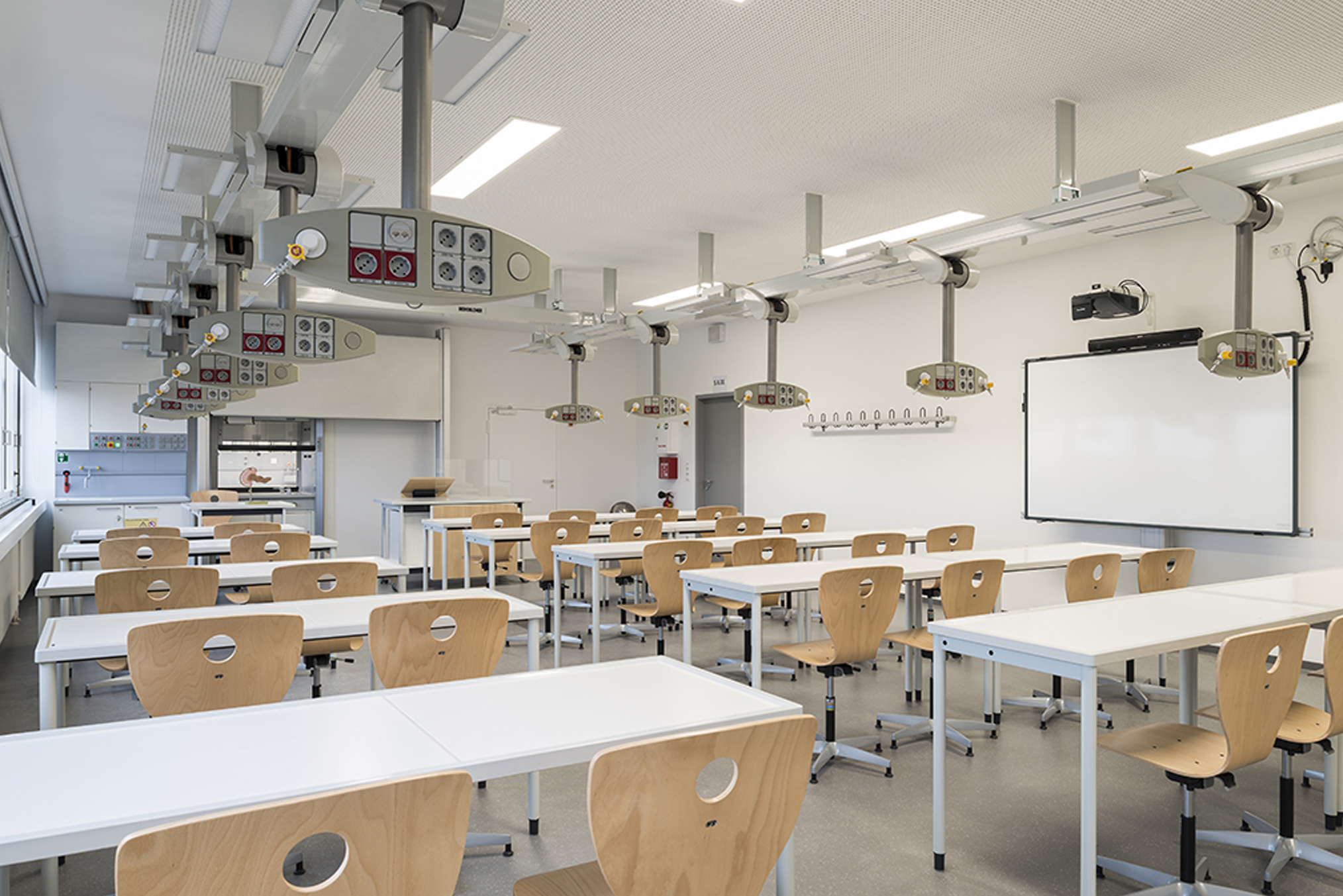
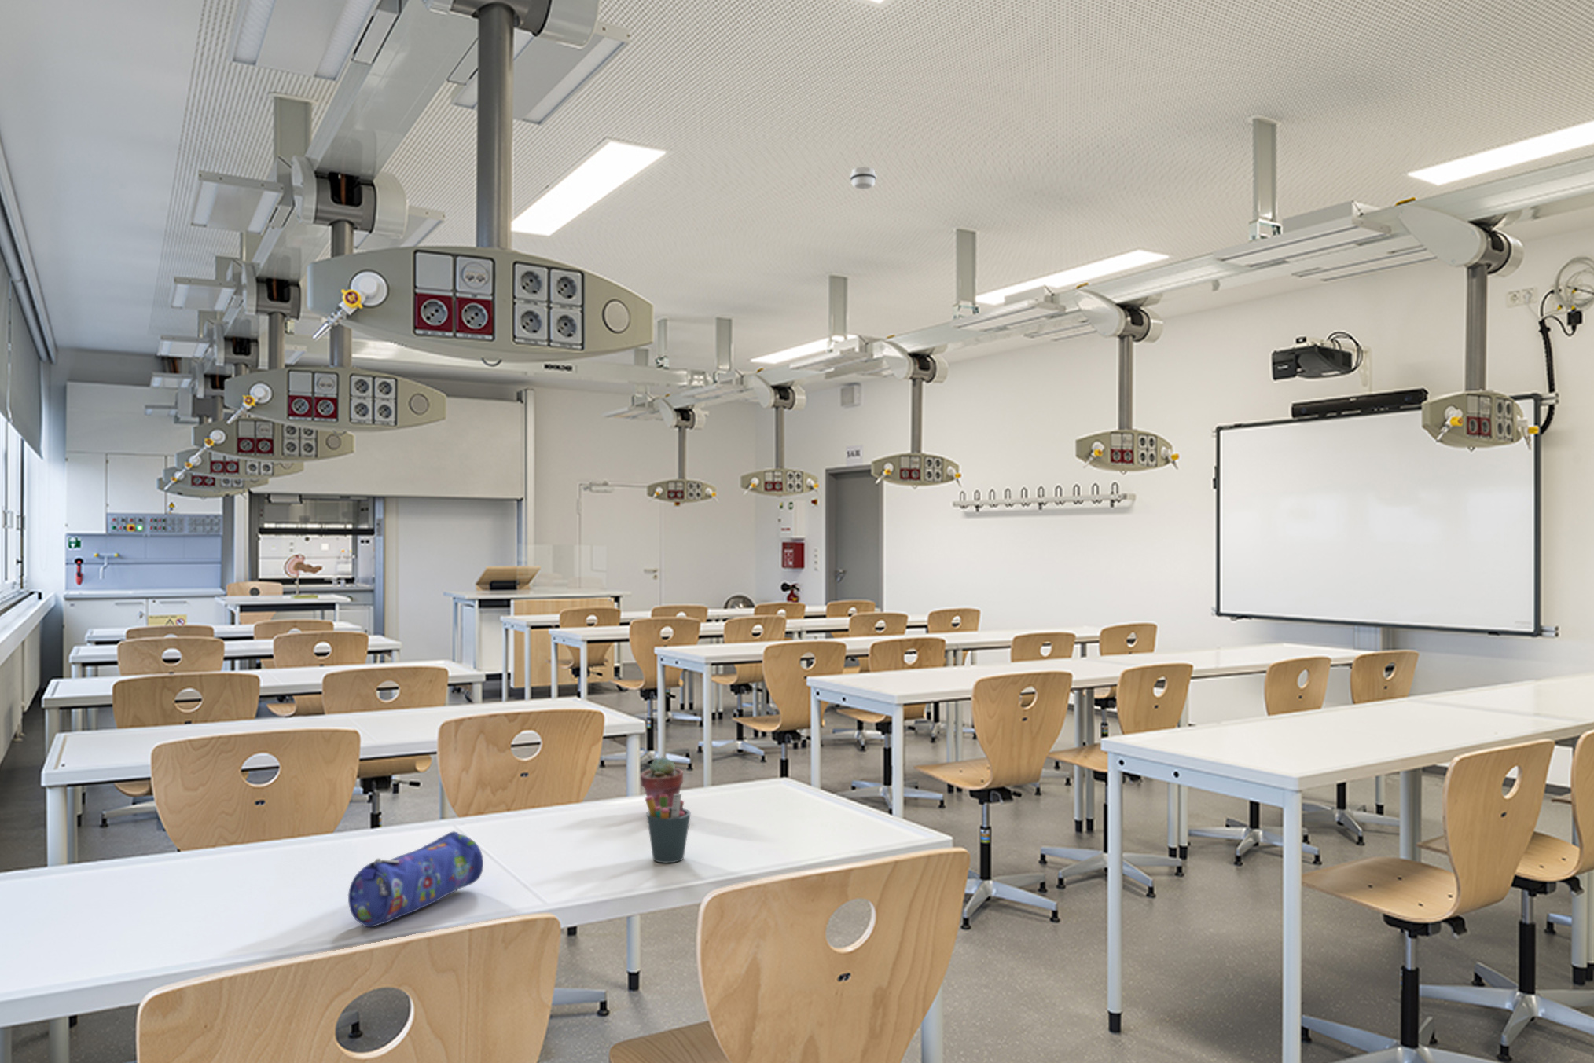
+ potted succulent [640,756,684,808]
+ pen holder [644,793,692,864]
+ pencil case [348,830,484,928]
+ smoke detector [850,166,877,190]
